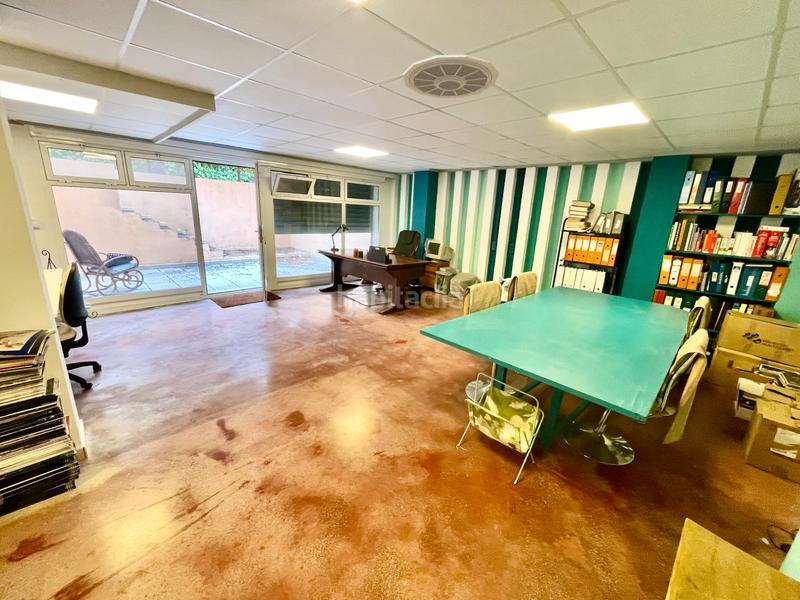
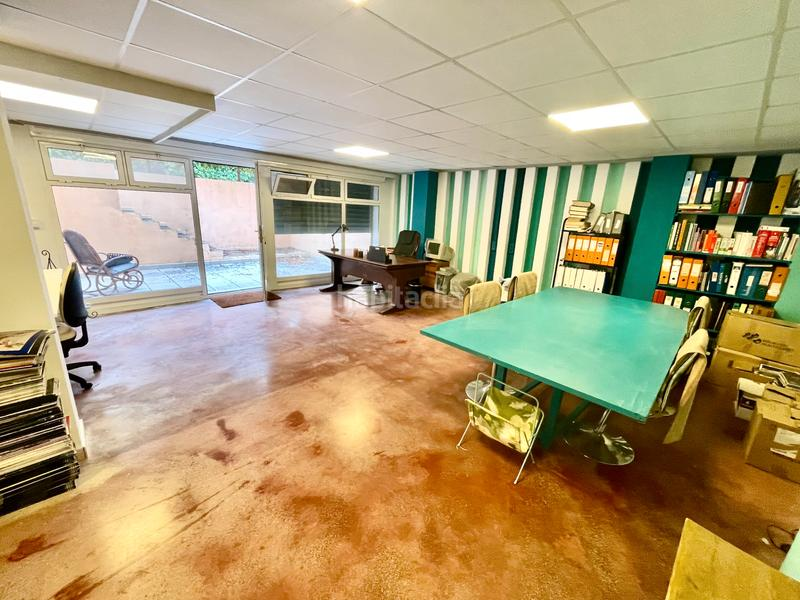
- ceiling vent [402,54,500,99]
